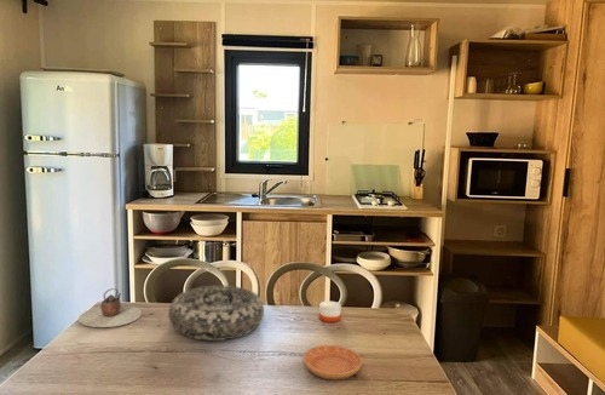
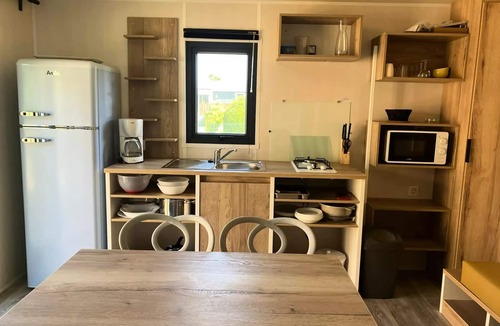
- teapot [77,287,143,328]
- candle [318,300,342,324]
- saucer [302,344,363,380]
- decorative bowl [168,284,265,342]
